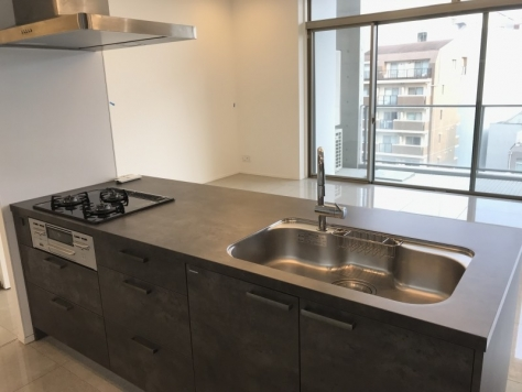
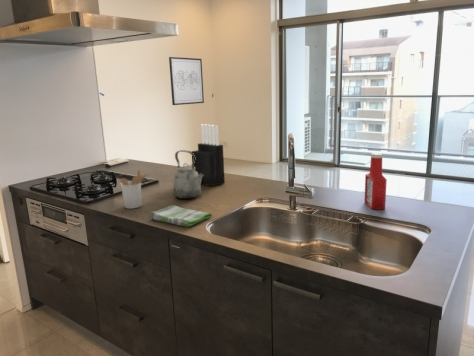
+ kettle [173,149,204,200]
+ knife block [191,123,226,187]
+ soap bottle [363,152,388,211]
+ dish towel [149,204,213,228]
+ wall art [168,56,205,106]
+ utensil holder [118,168,148,210]
